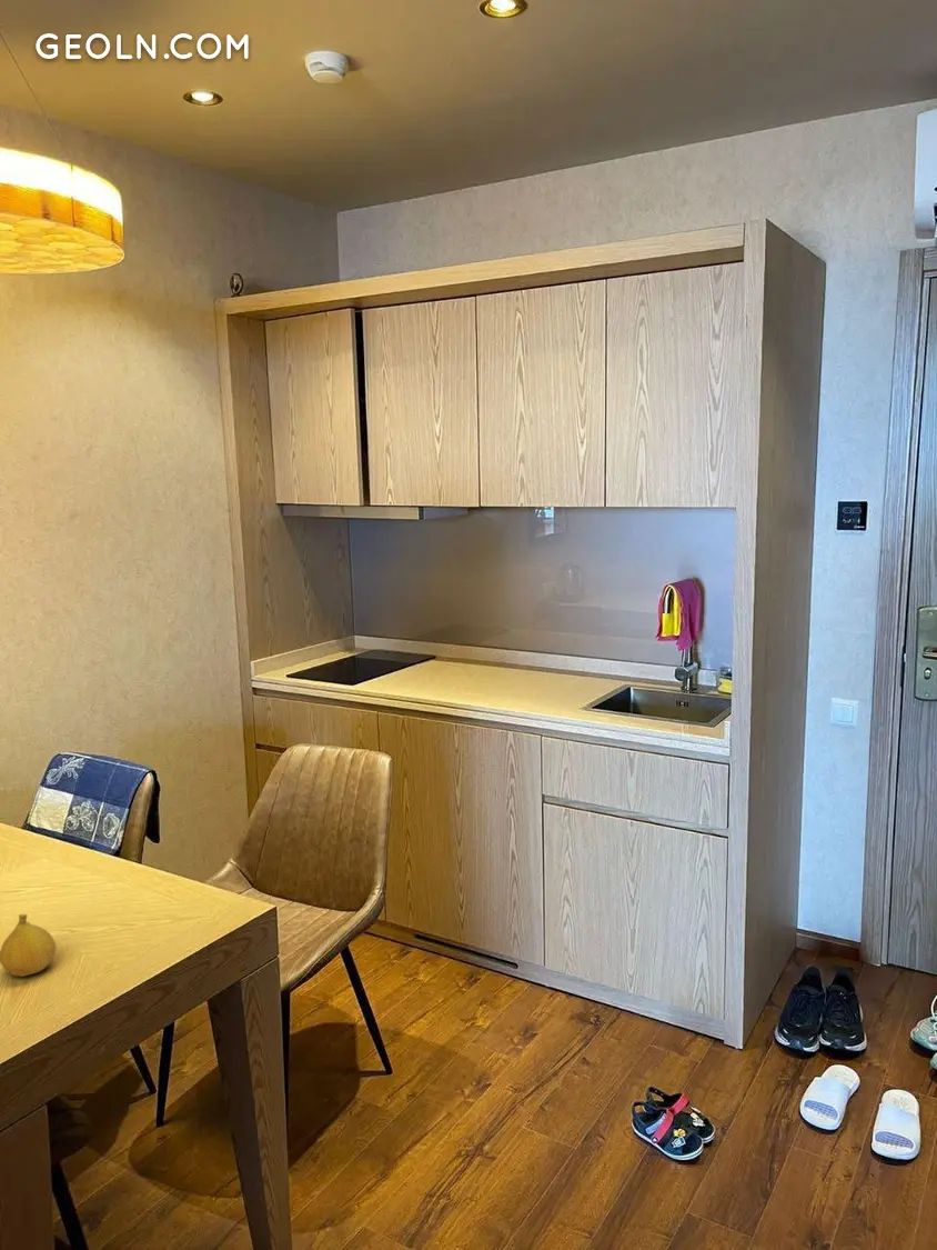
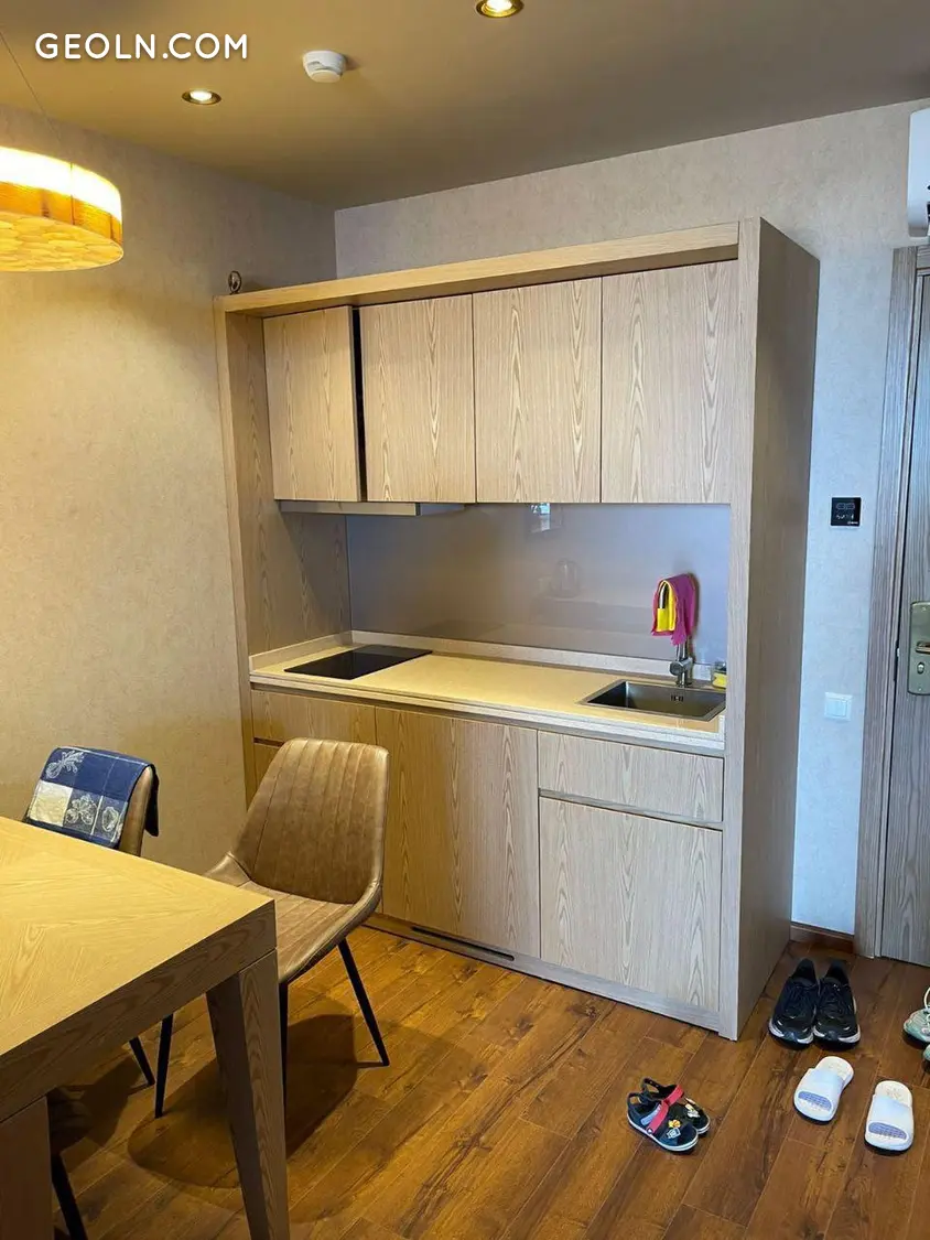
- fruit [0,913,58,978]
